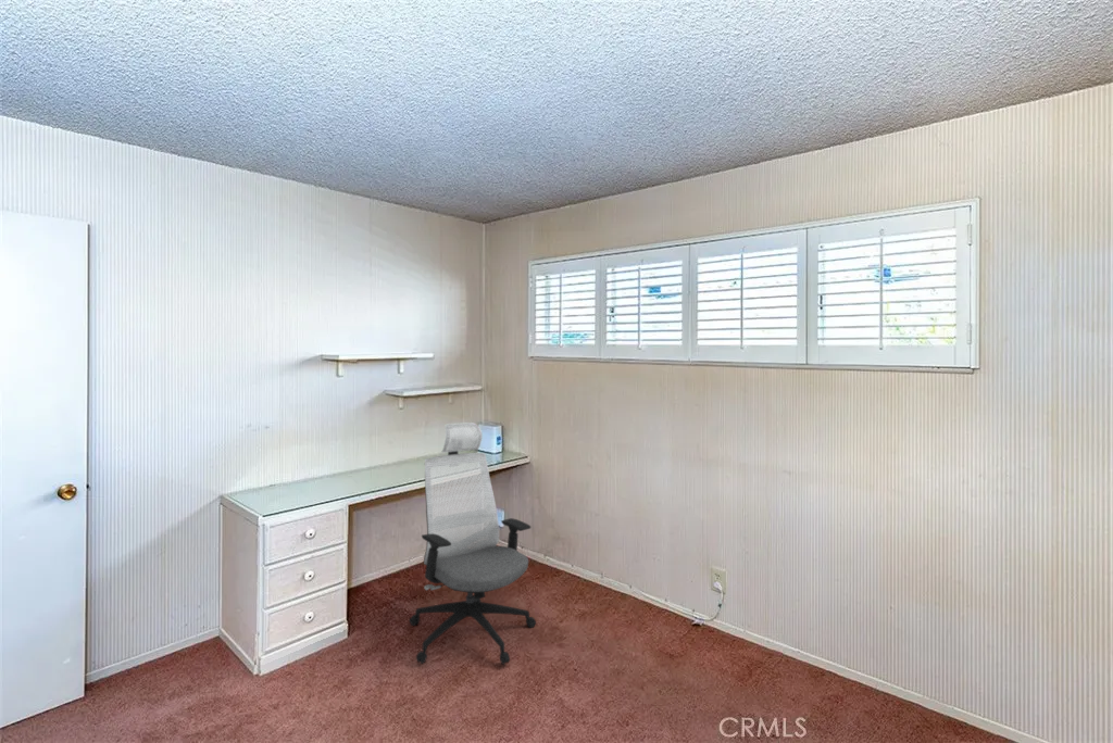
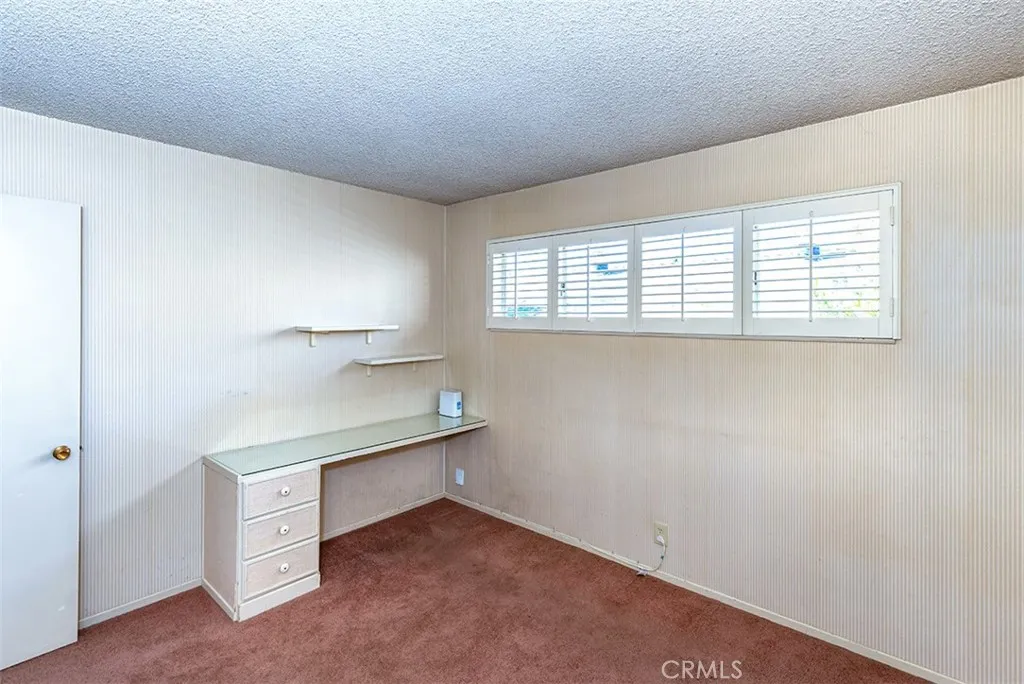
- office chair [409,421,537,665]
